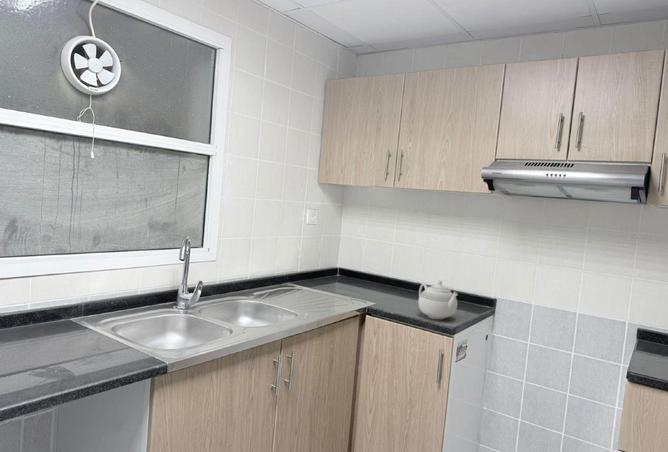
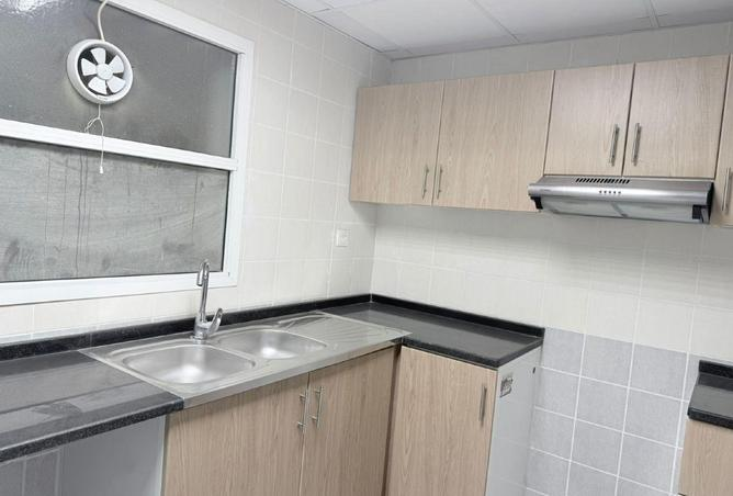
- teapot [417,279,458,320]
